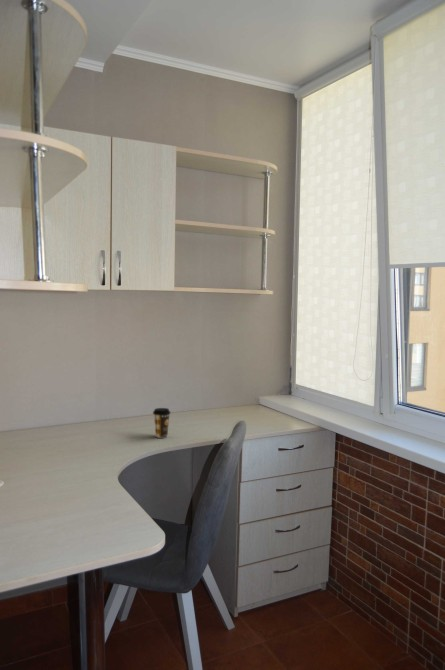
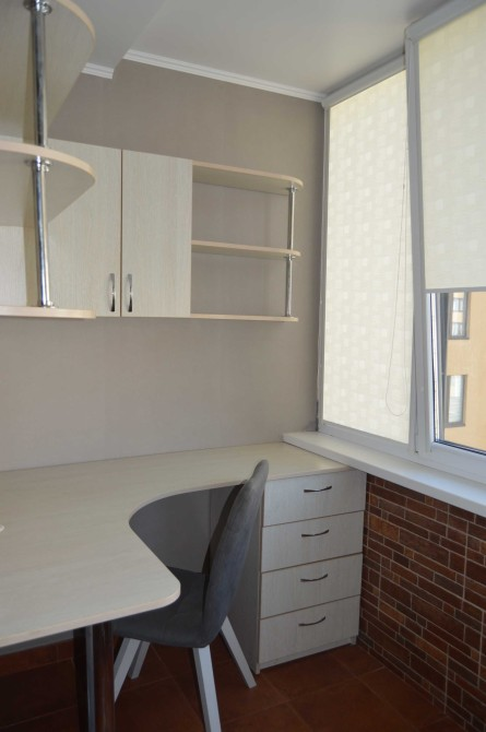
- coffee cup [152,407,171,439]
